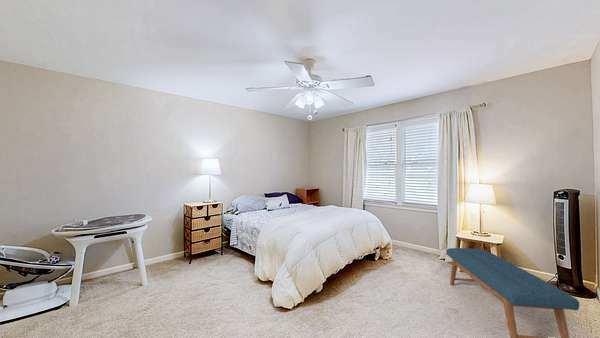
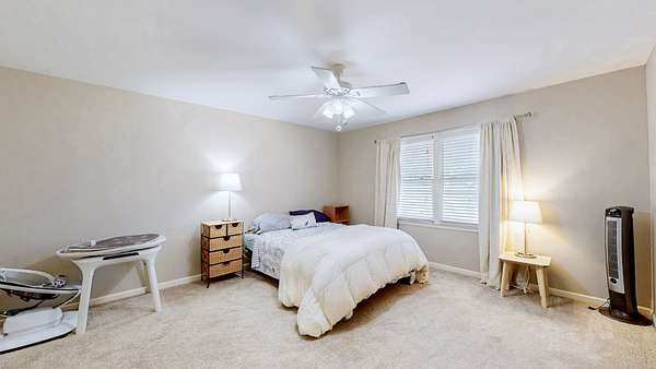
- bench [446,247,580,338]
